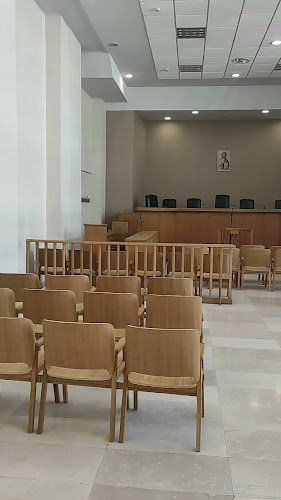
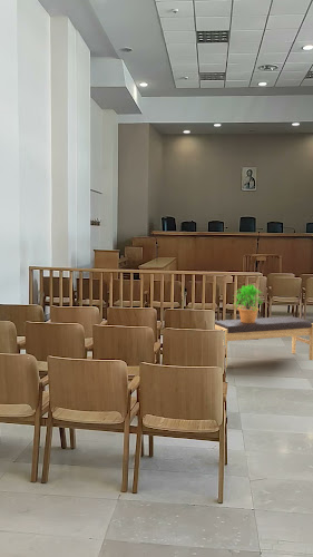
+ potted plant [232,283,262,323]
+ bench [214,315,313,369]
